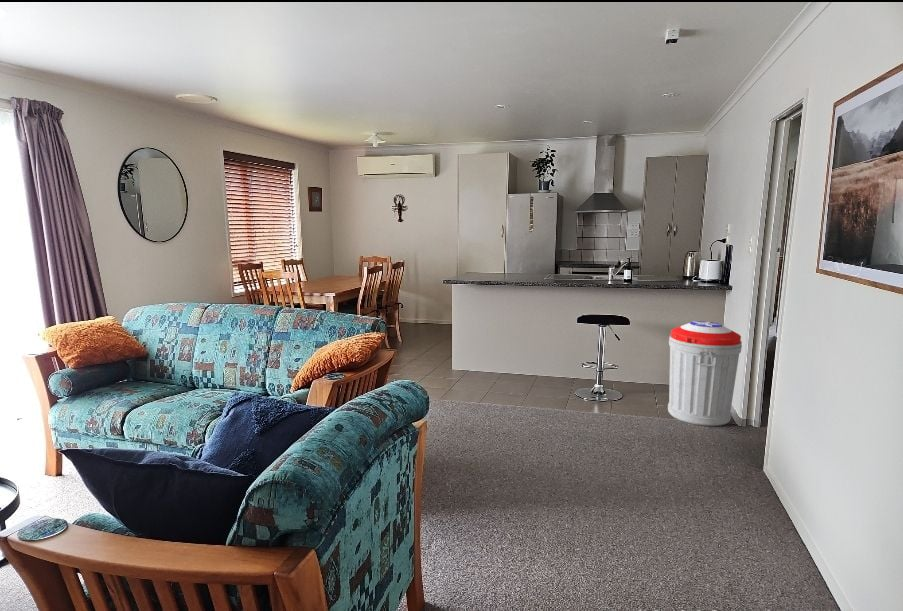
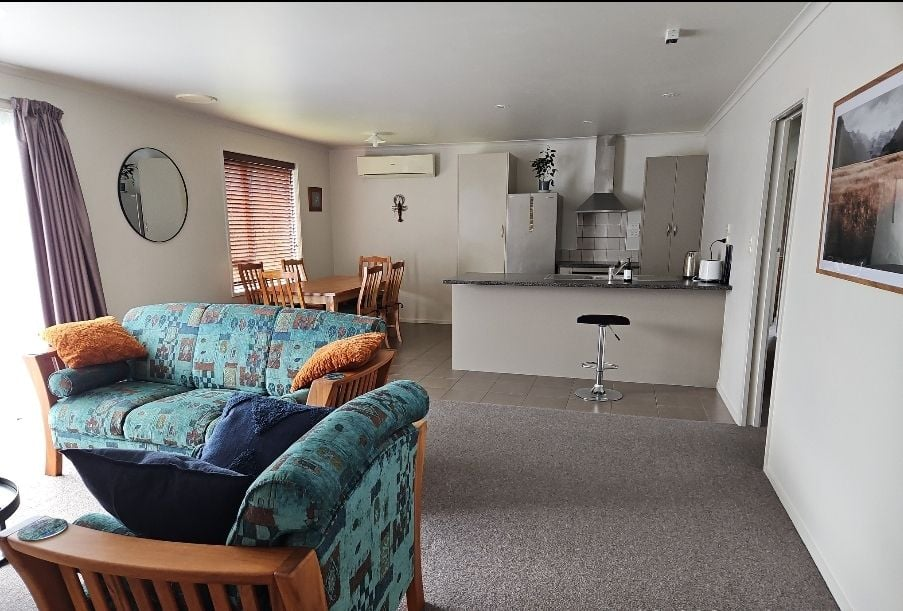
- trash can [667,320,743,427]
